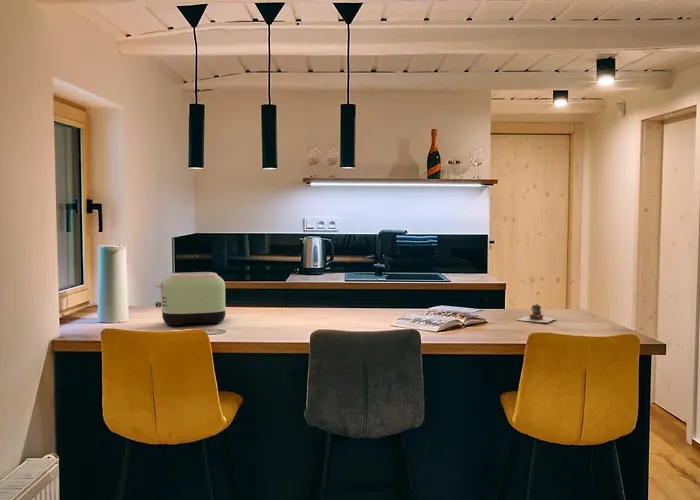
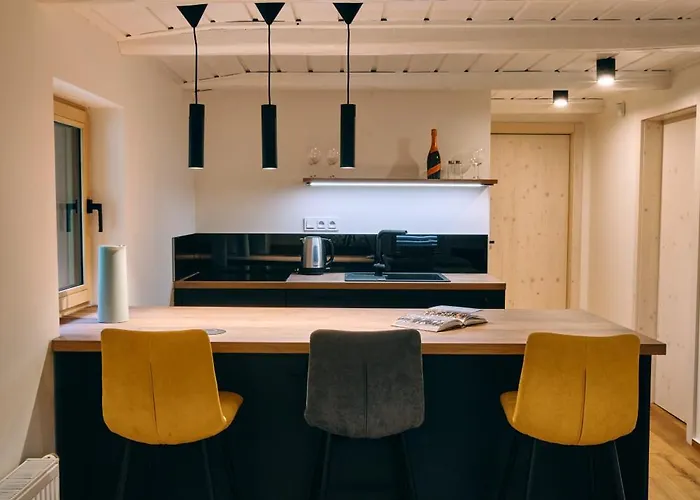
- toaster [154,271,227,327]
- teapot [517,303,557,323]
